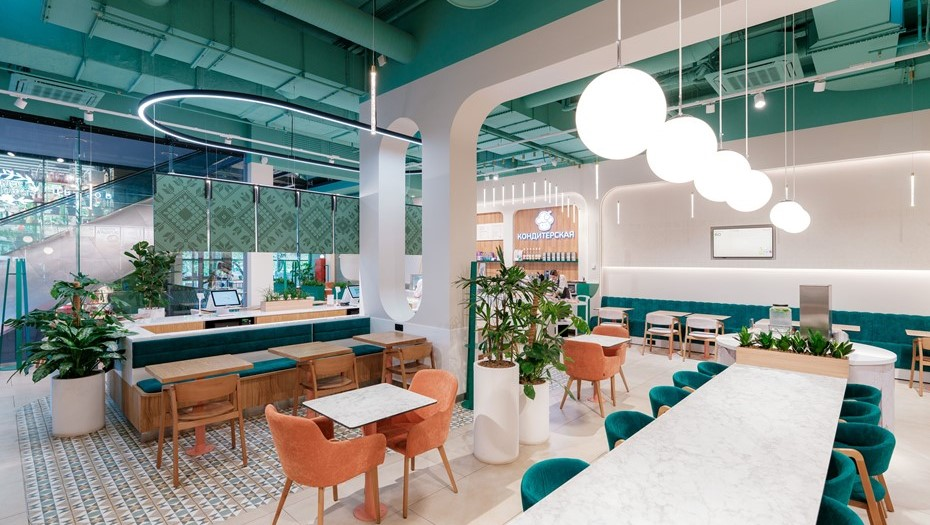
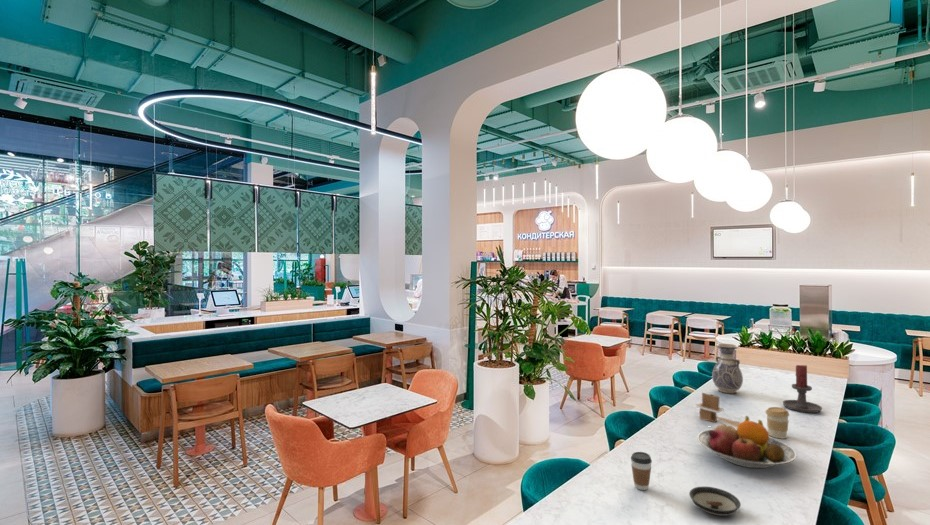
+ candle holder [782,364,823,414]
+ coffee cup [630,451,653,491]
+ fruit bowl [697,415,797,469]
+ vase [711,343,744,394]
+ saucer [688,486,742,517]
+ napkin holder [695,392,741,429]
+ coffee cup [764,406,790,440]
